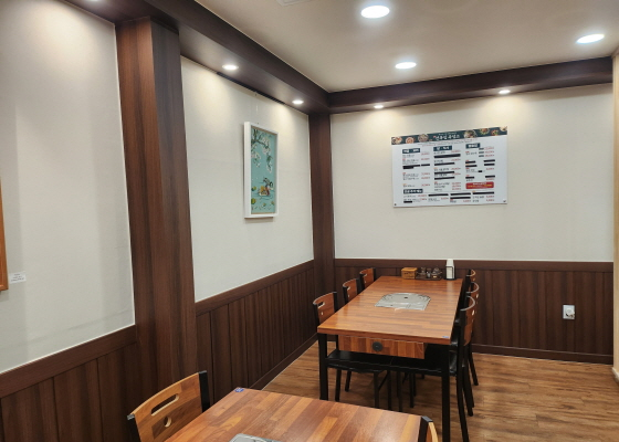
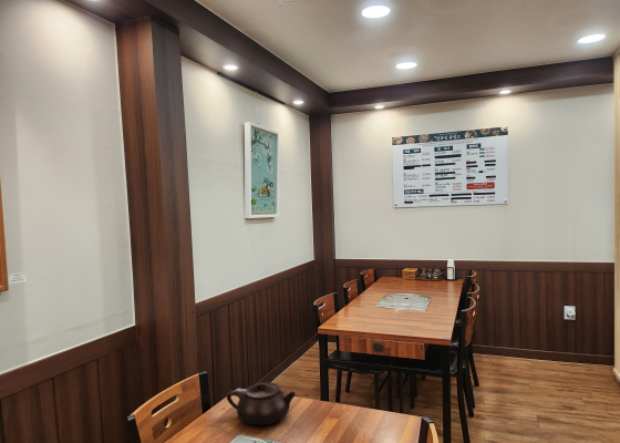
+ teapot [226,381,297,426]
